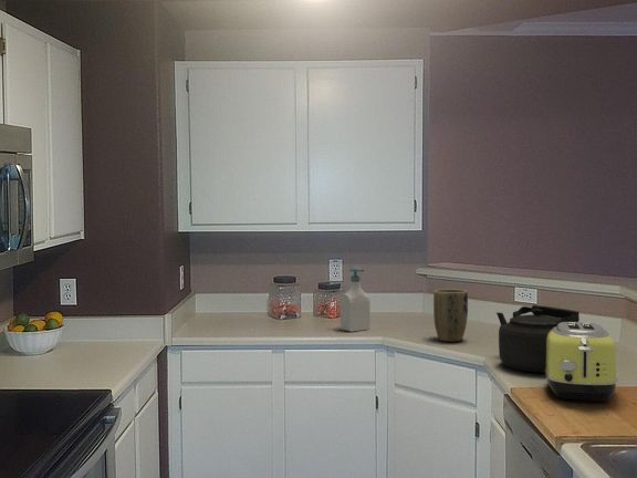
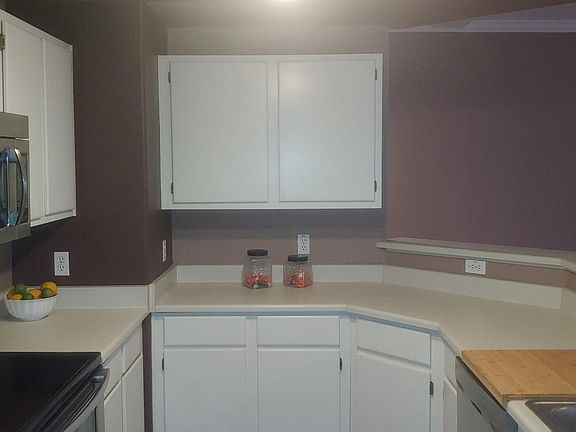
- toaster [543,321,618,403]
- plant pot [432,288,469,343]
- soap bottle [340,266,370,333]
- kettle [495,304,581,373]
